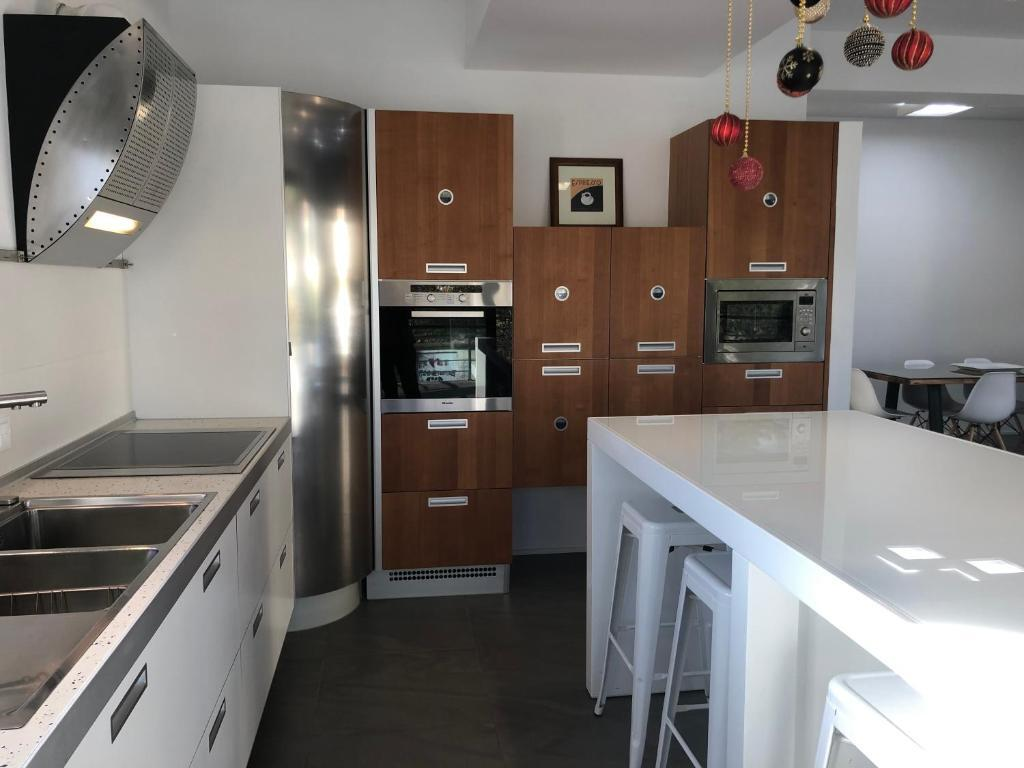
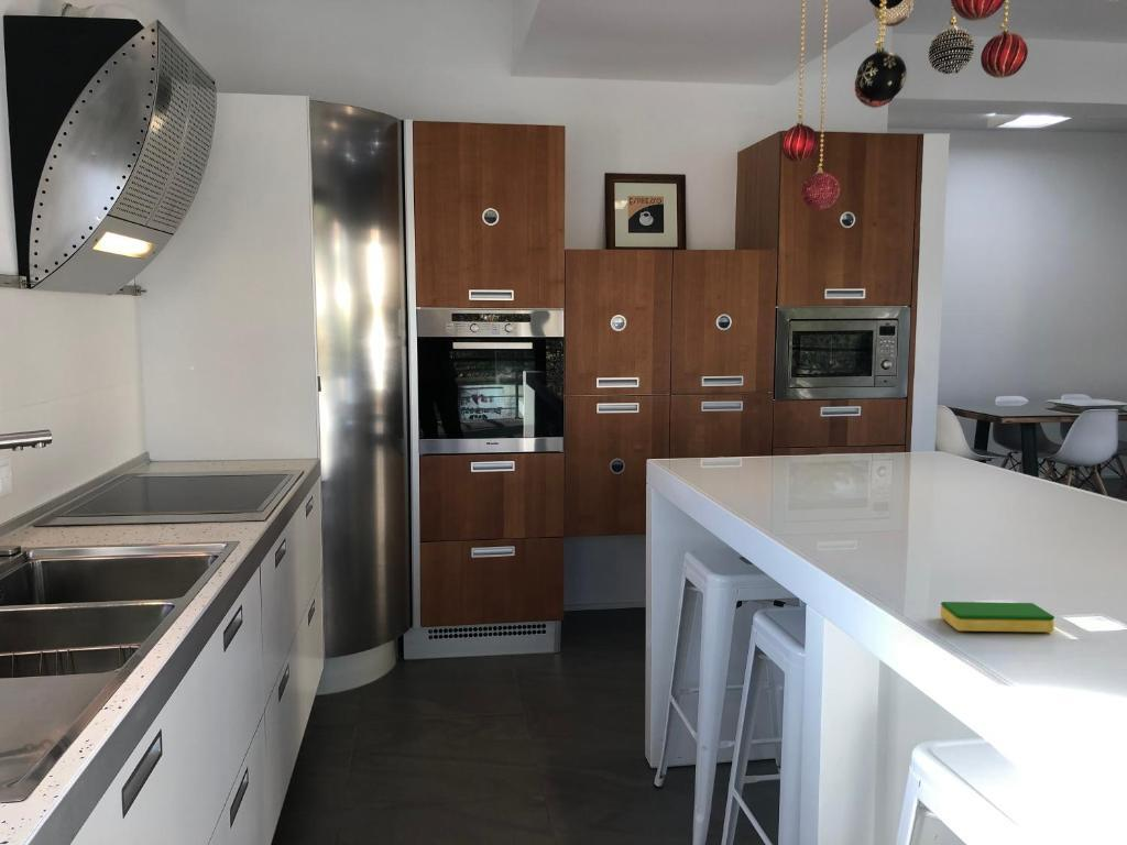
+ dish sponge [940,601,1055,633]
